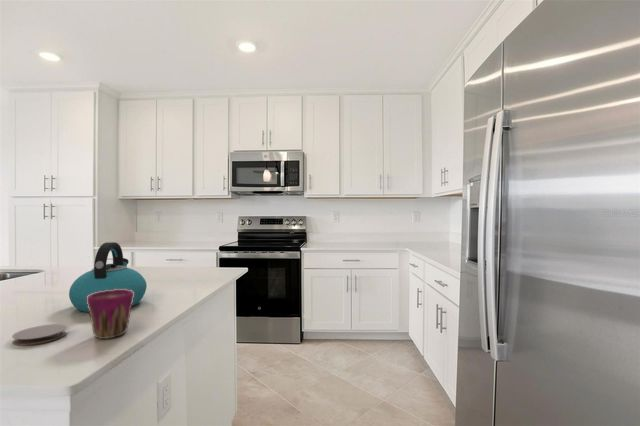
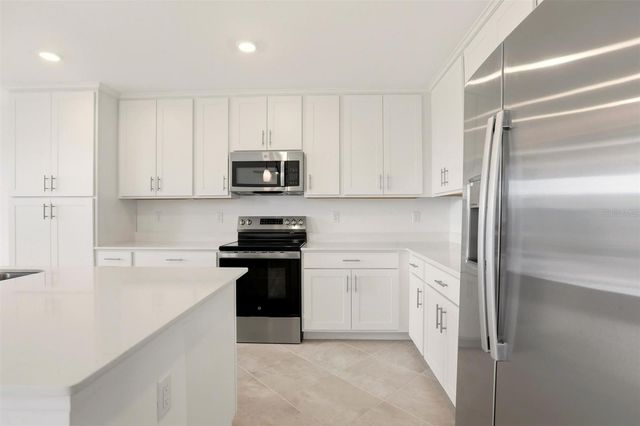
- cup [87,289,134,340]
- kettle [68,241,148,313]
- coaster [11,323,68,346]
